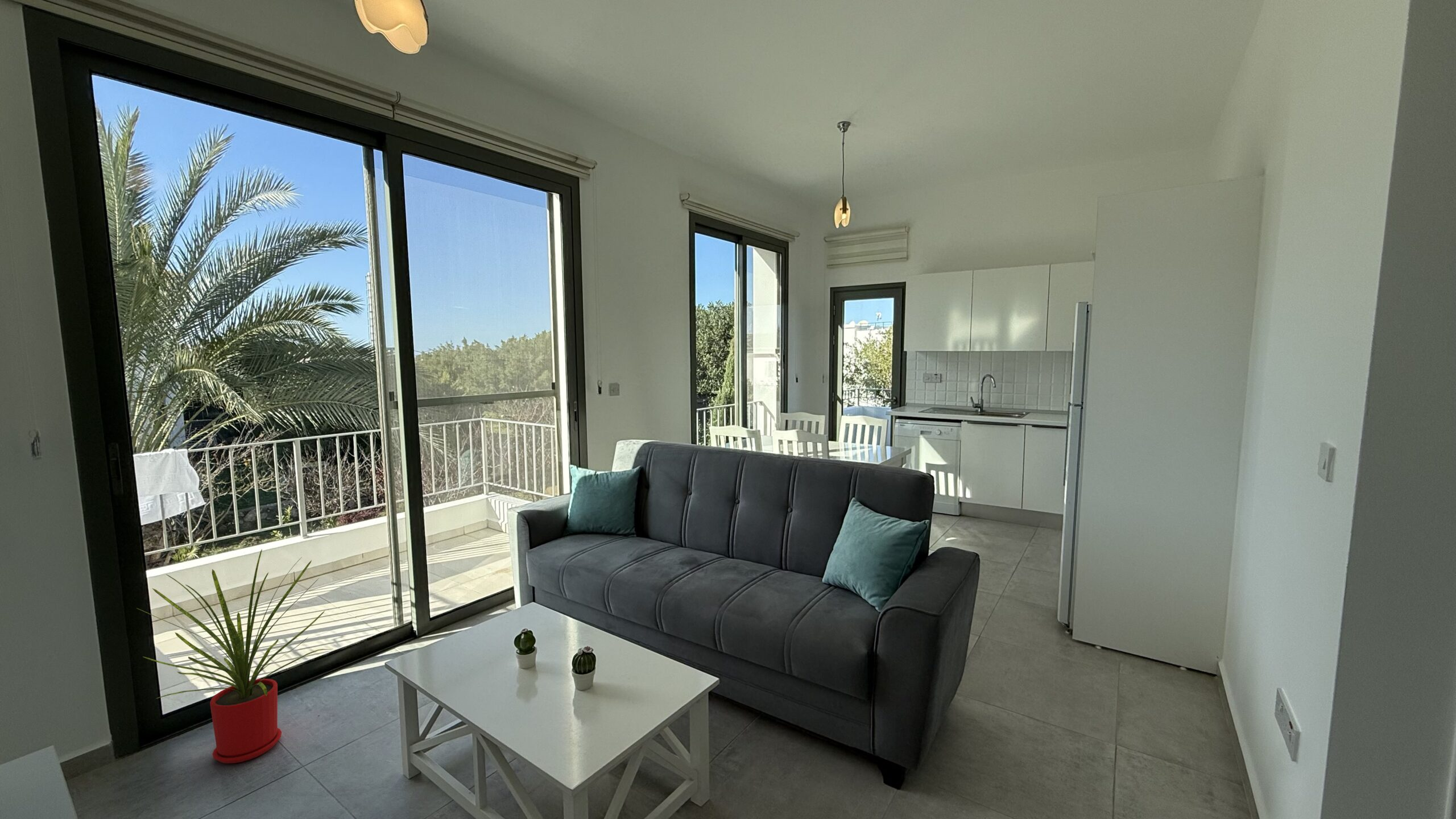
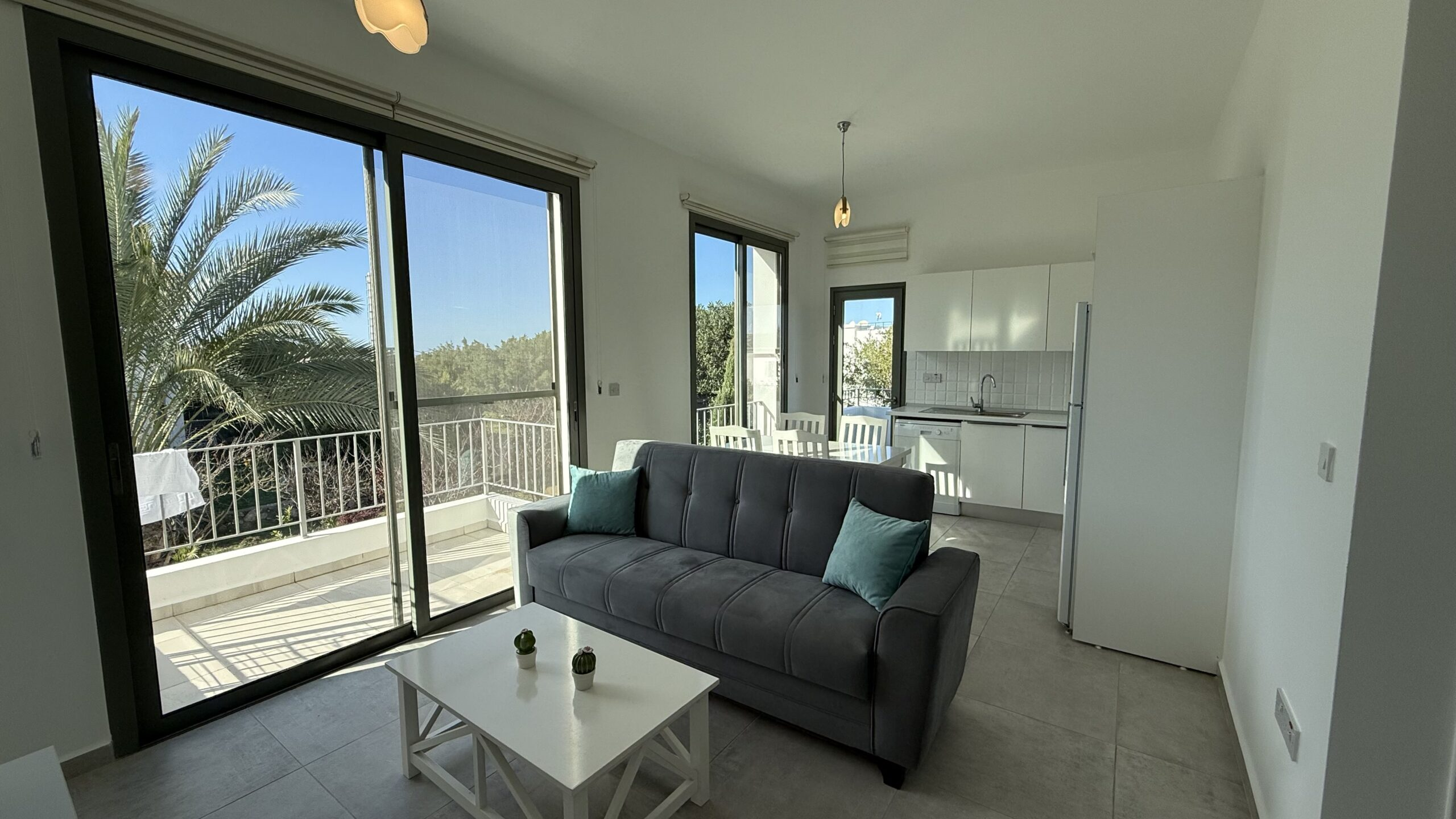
- house plant [136,548,333,764]
